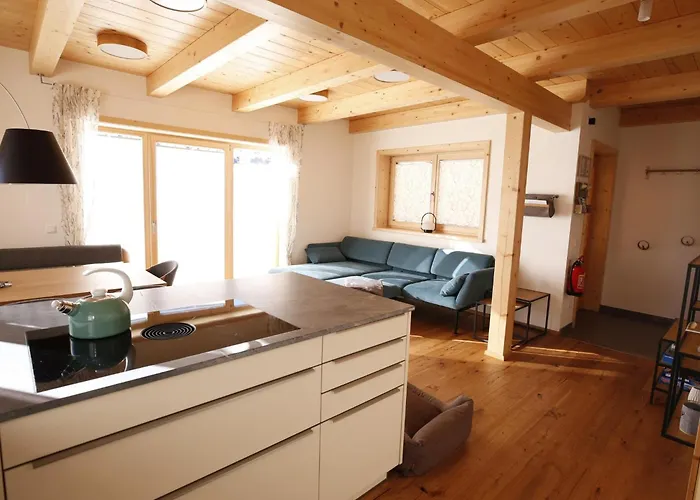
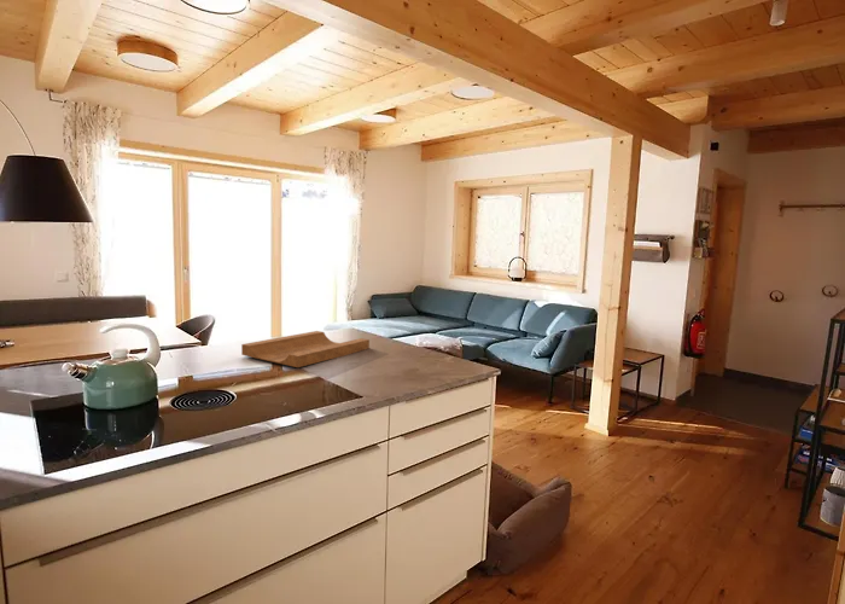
+ cutting board [240,330,371,368]
